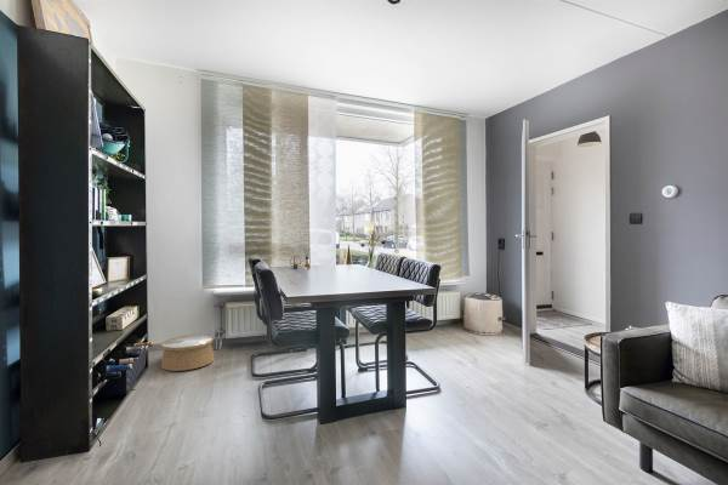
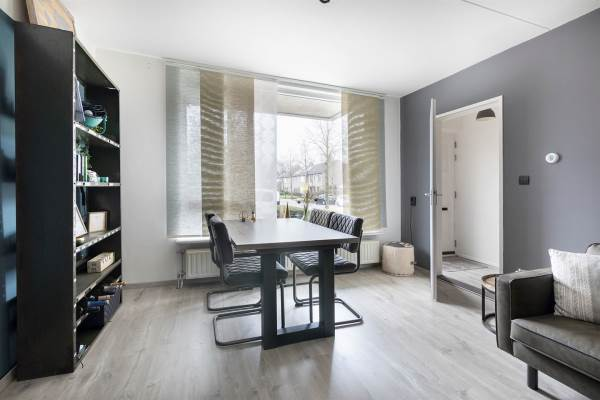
- woven basket [160,333,215,372]
